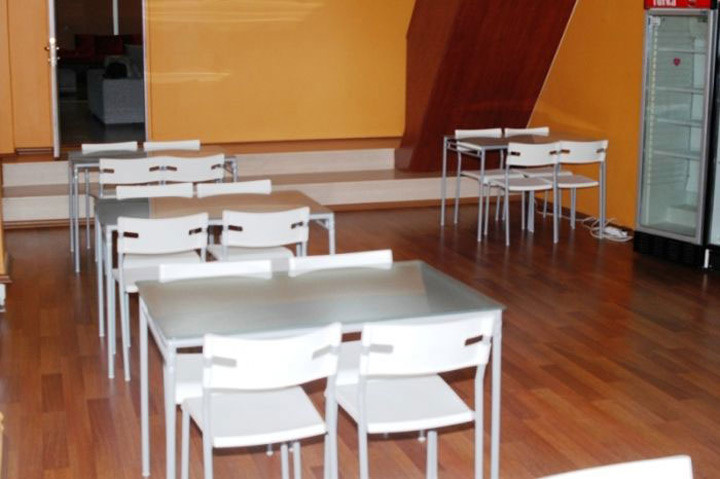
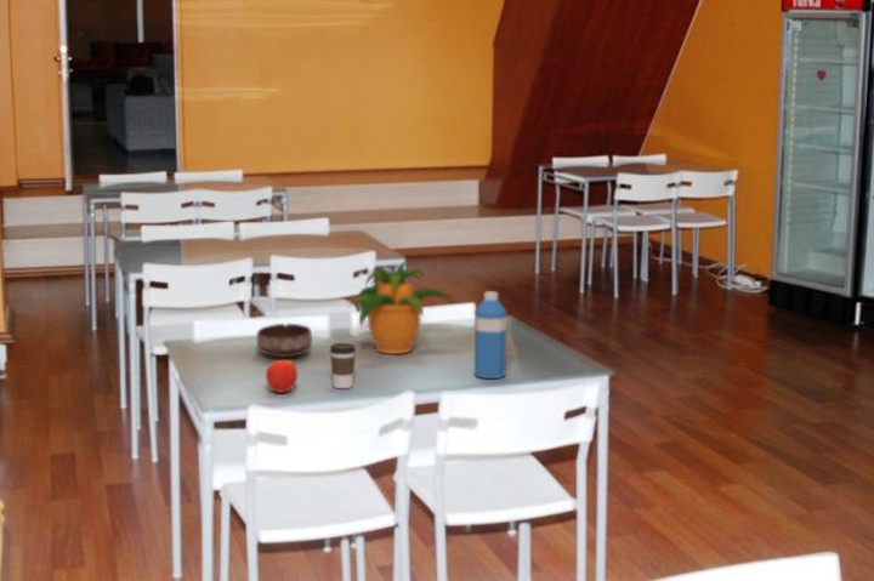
+ potted plant [347,260,456,355]
+ apple [265,358,299,394]
+ water bottle [473,291,507,380]
+ coffee cup [329,342,357,389]
+ bowl [256,323,313,358]
